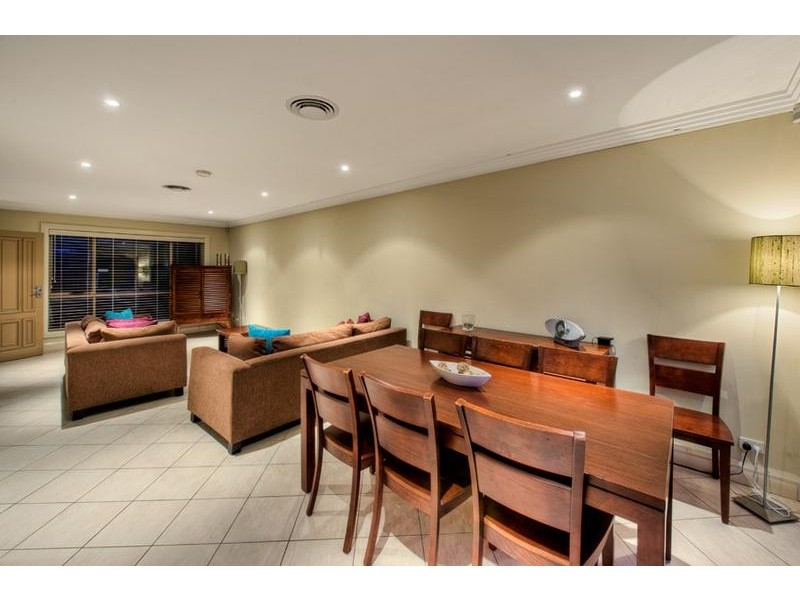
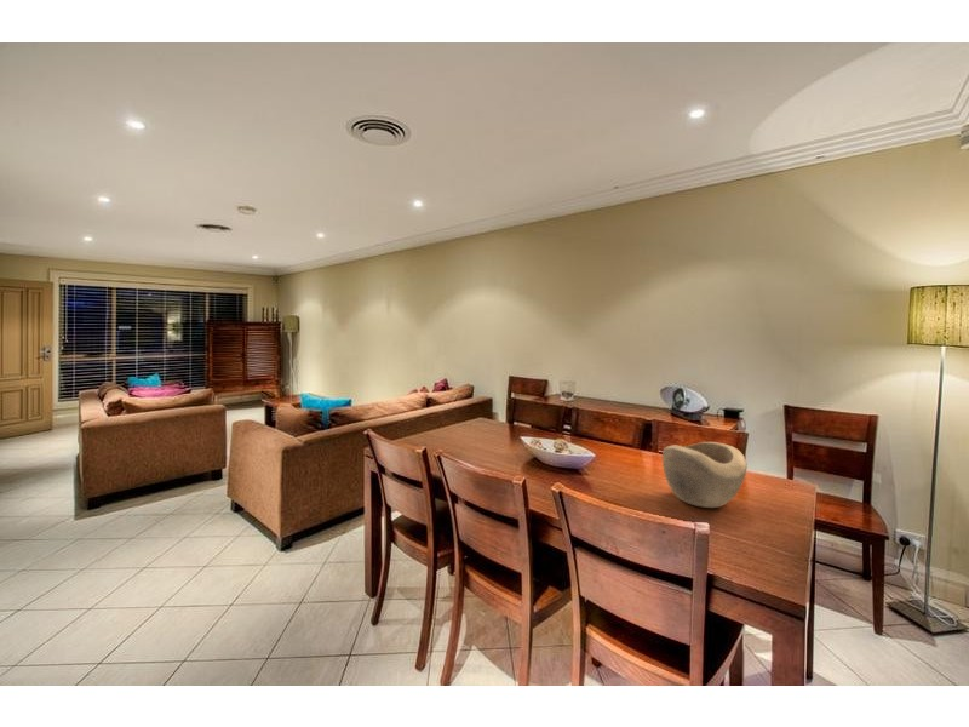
+ decorative bowl [661,441,747,509]
